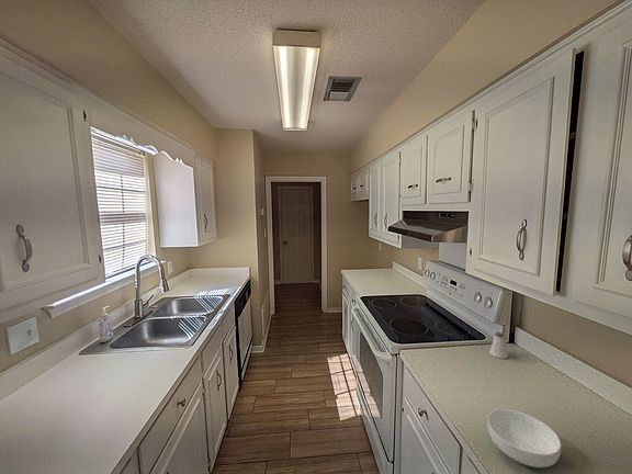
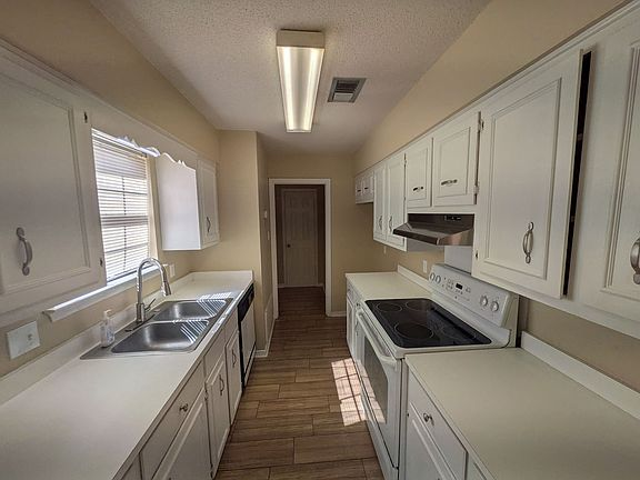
- cereal bowl [486,408,562,469]
- saltshaker [488,331,509,360]
